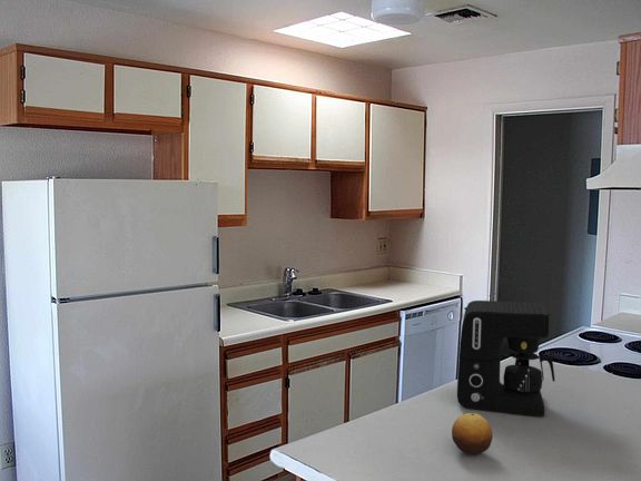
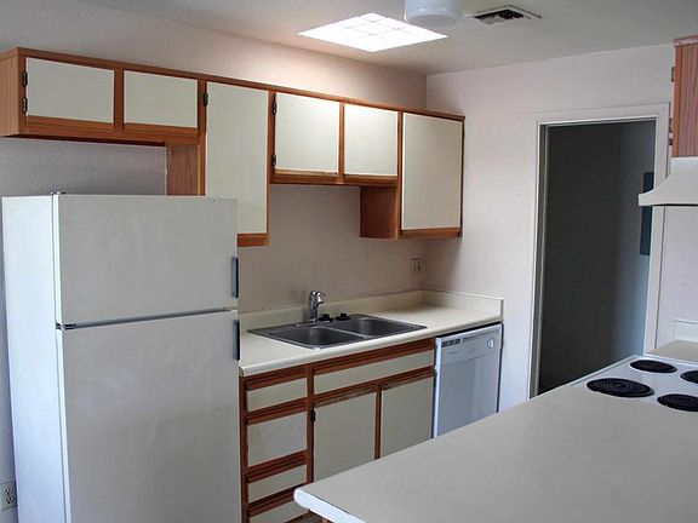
- fruit [451,412,494,455]
- coffee maker [456,300,556,418]
